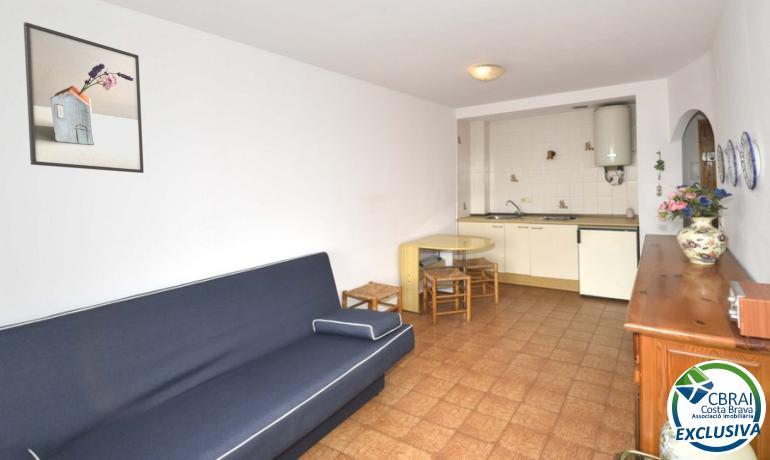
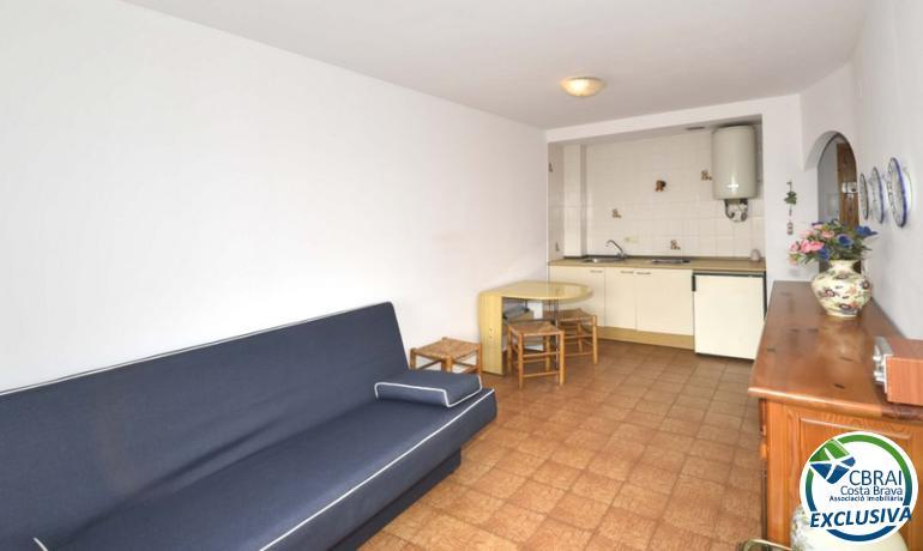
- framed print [23,21,145,174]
